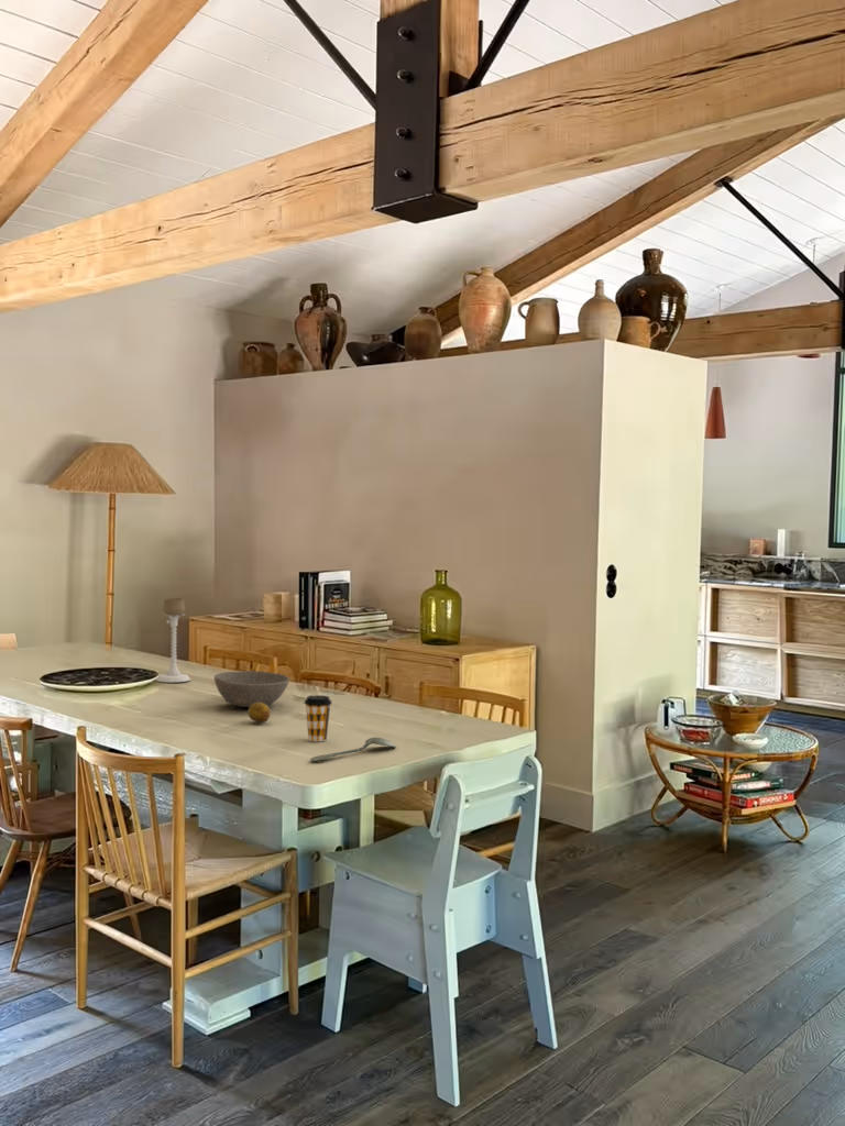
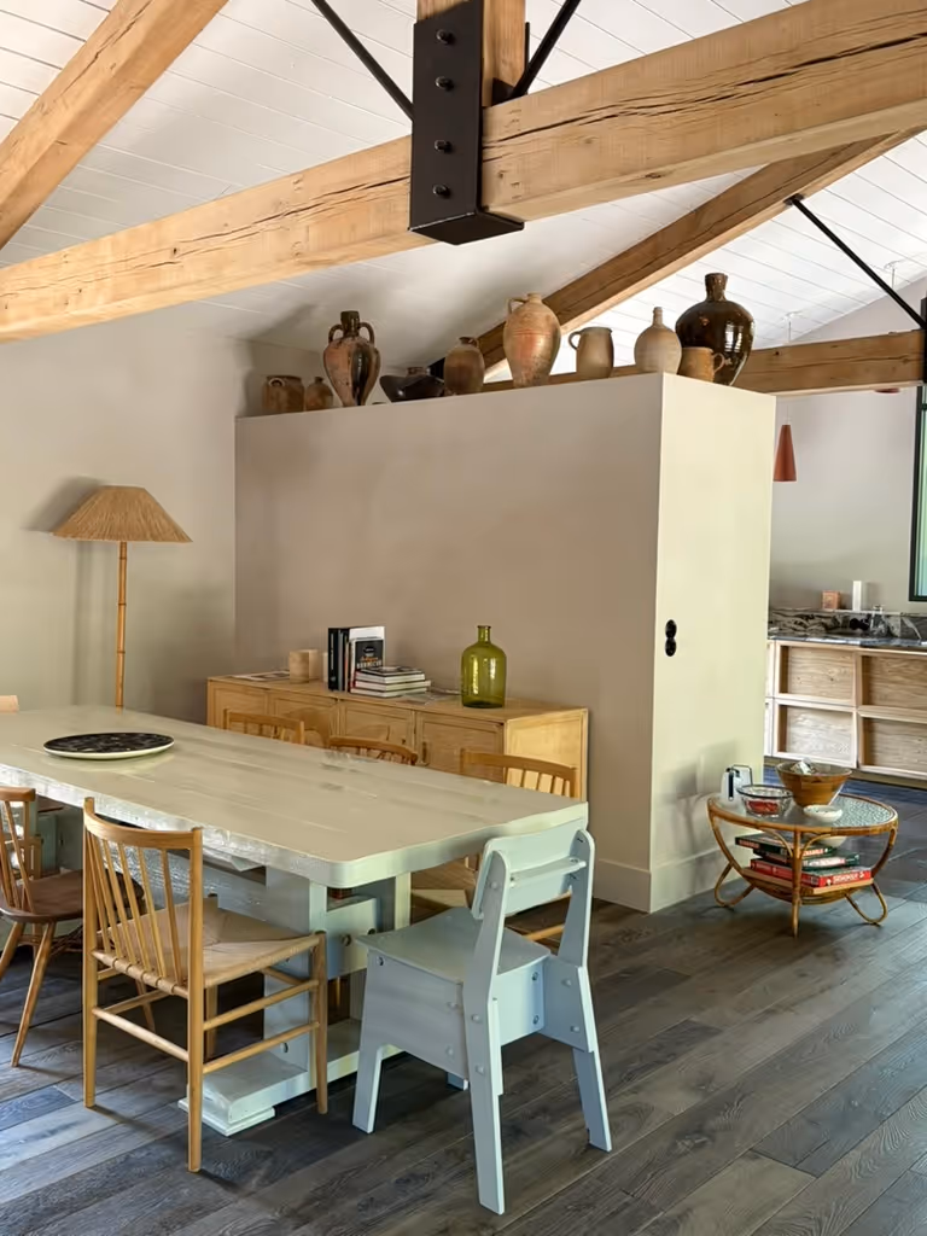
- candle holder [155,597,191,684]
- fruit [246,703,272,724]
- bowl [213,670,290,708]
- spoon [309,737,397,762]
- coffee cup [303,694,333,742]
